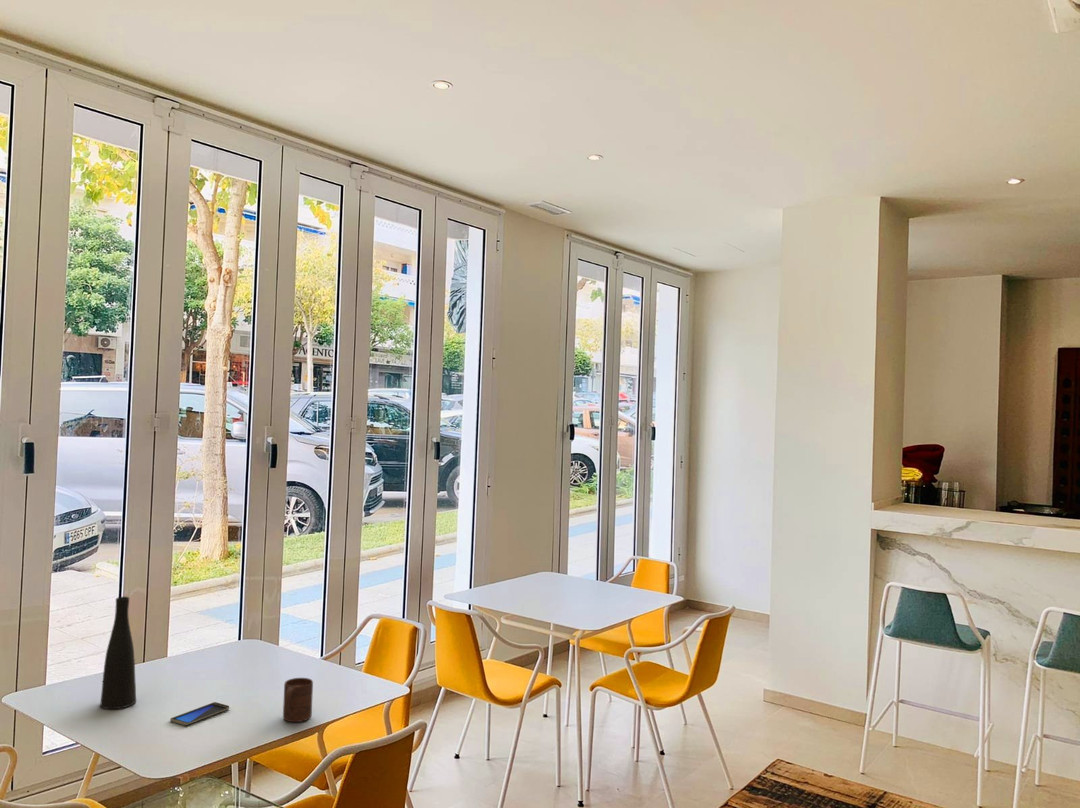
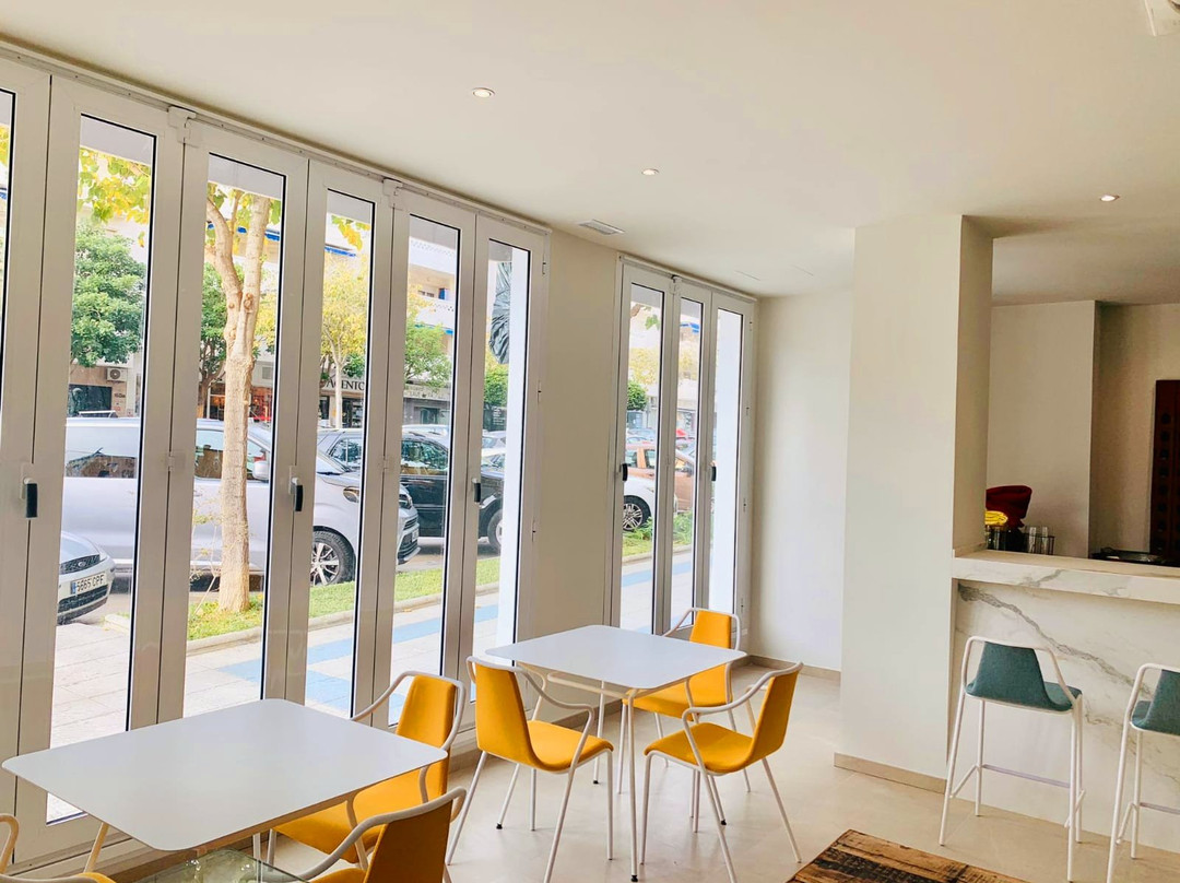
- vase [99,596,137,710]
- cup [282,677,314,723]
- smartphone [169,701,230,726]
